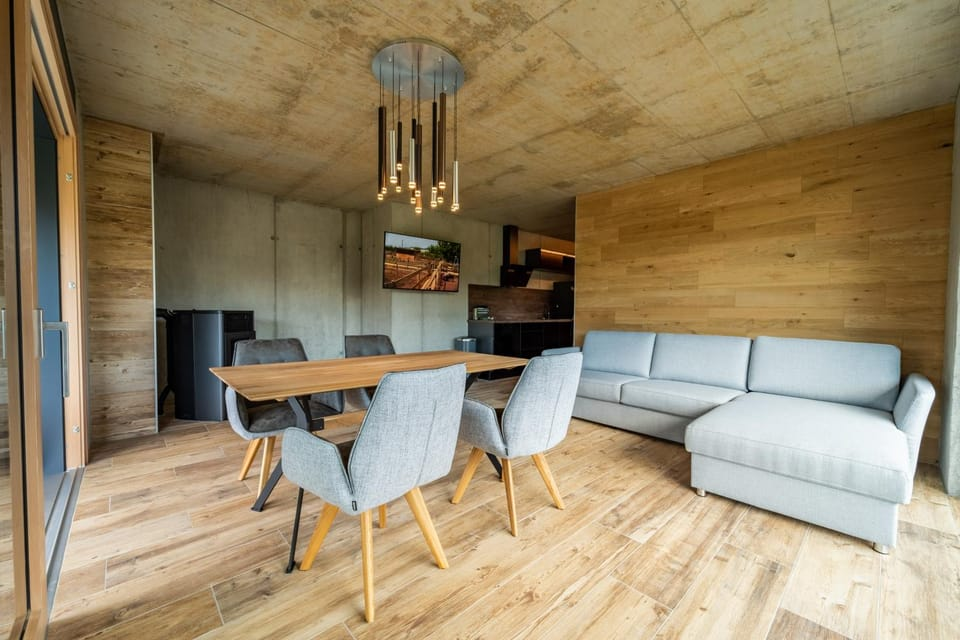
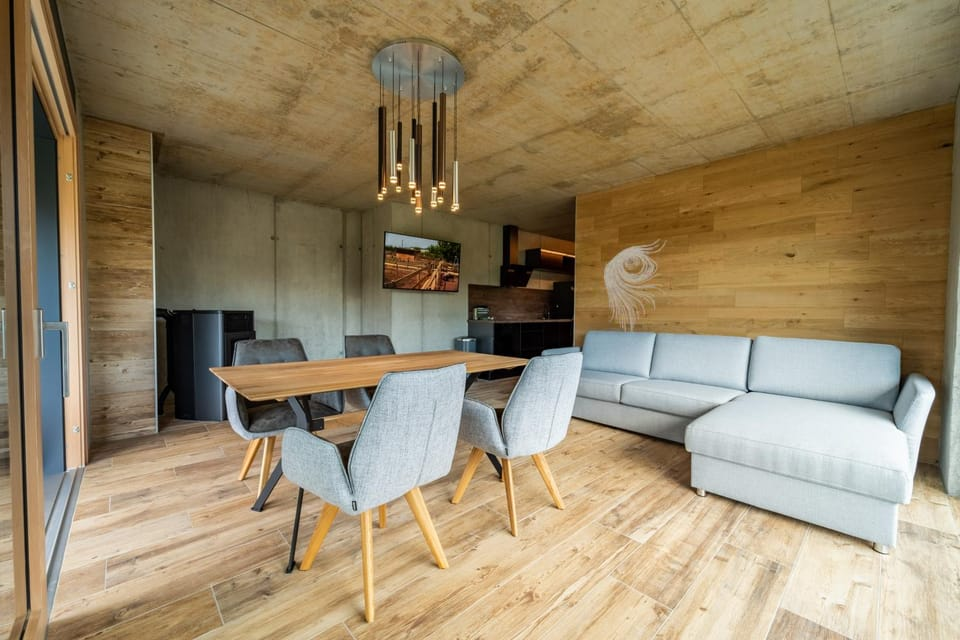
+ wall sculpture [603,238,668,333]
